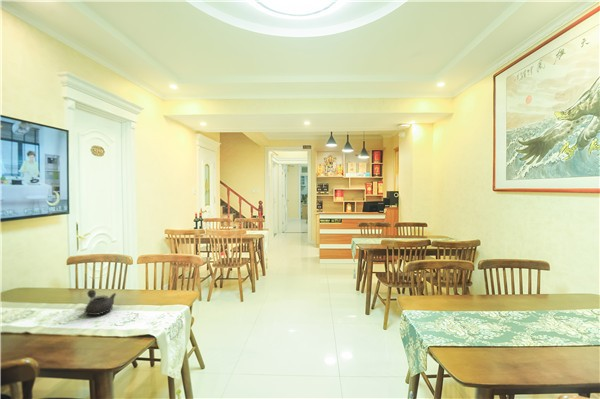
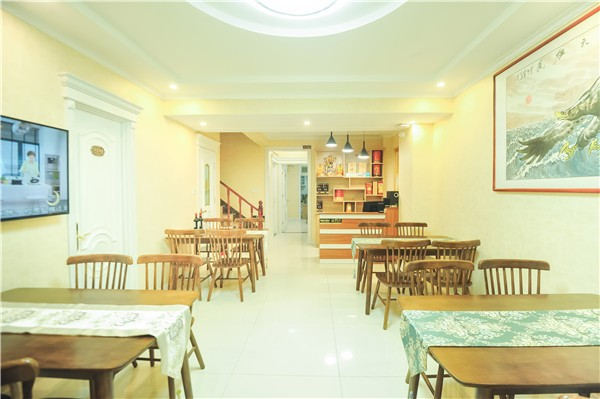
- teapot [84,288,117,316]
